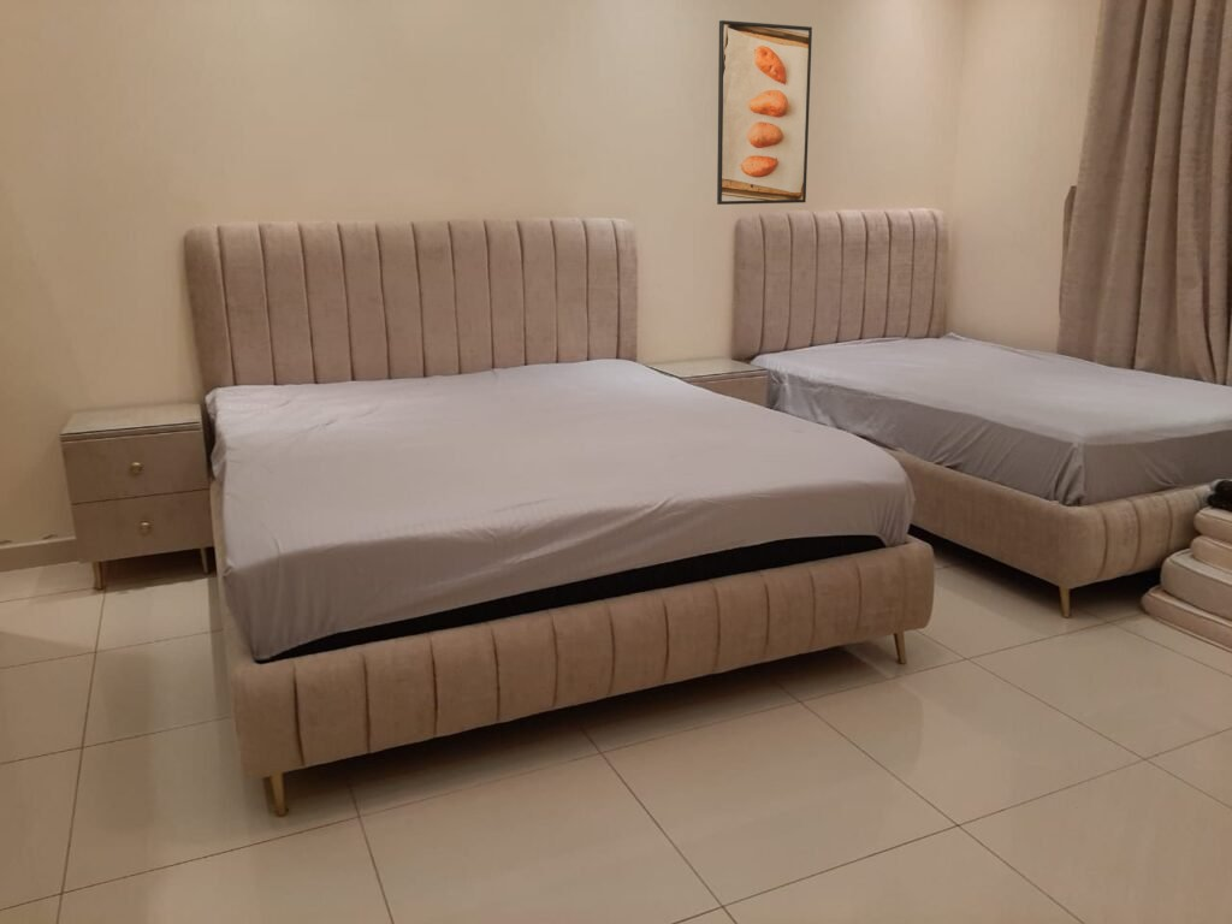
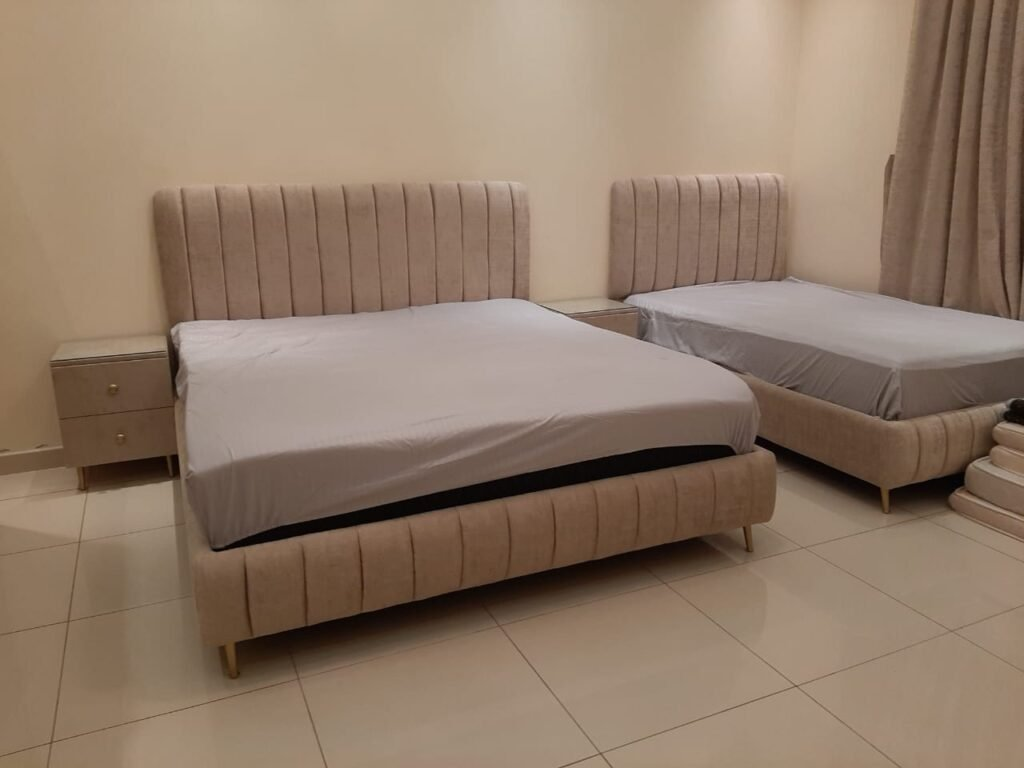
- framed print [716,19,813,206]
